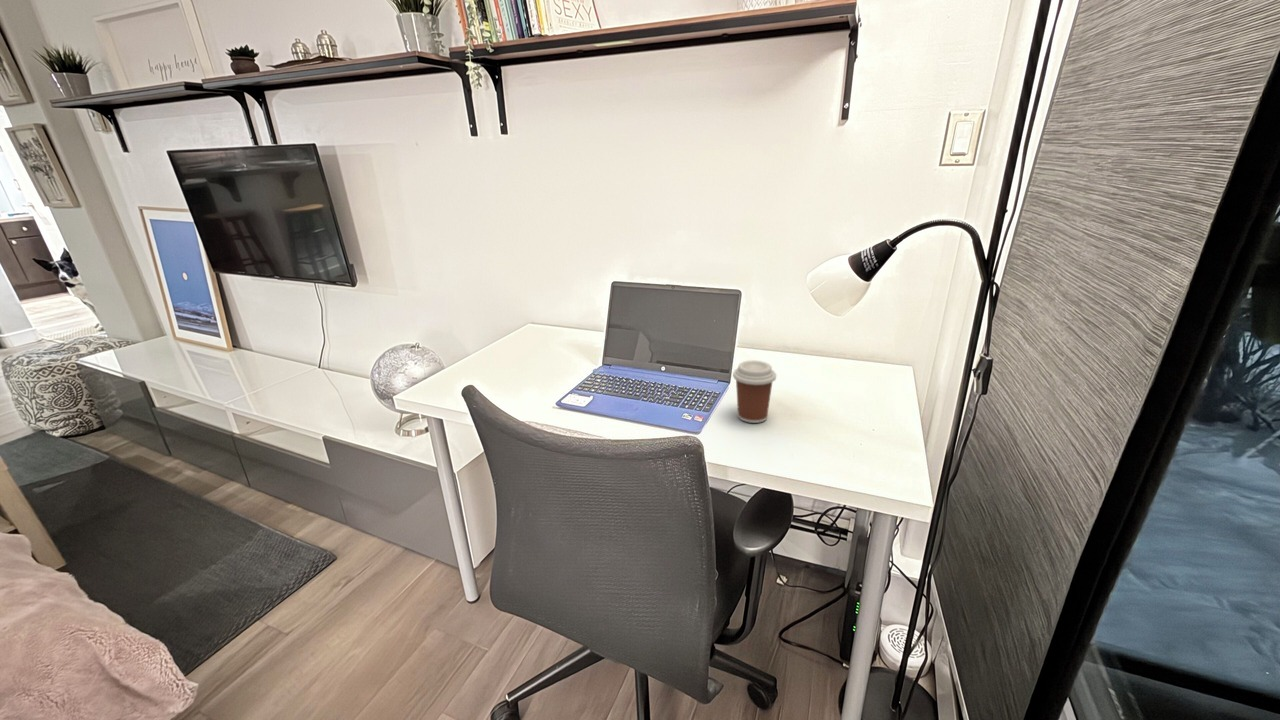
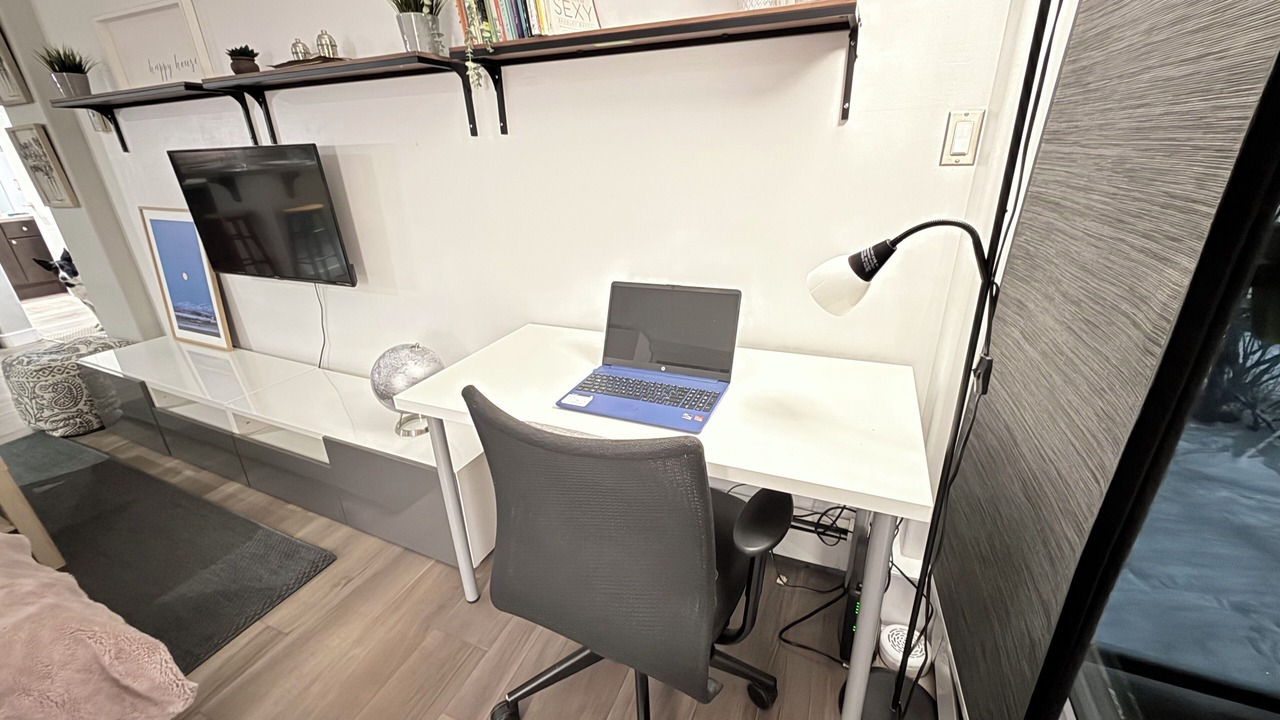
- coffee cup [732,359,777,424]
